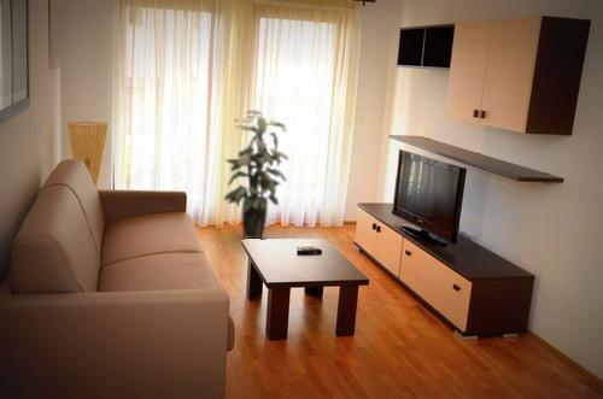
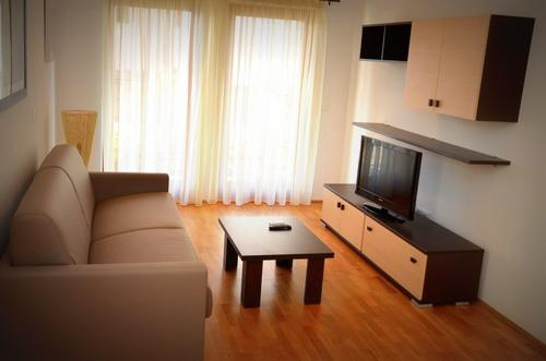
- indoor plant [223,110,289,240]
